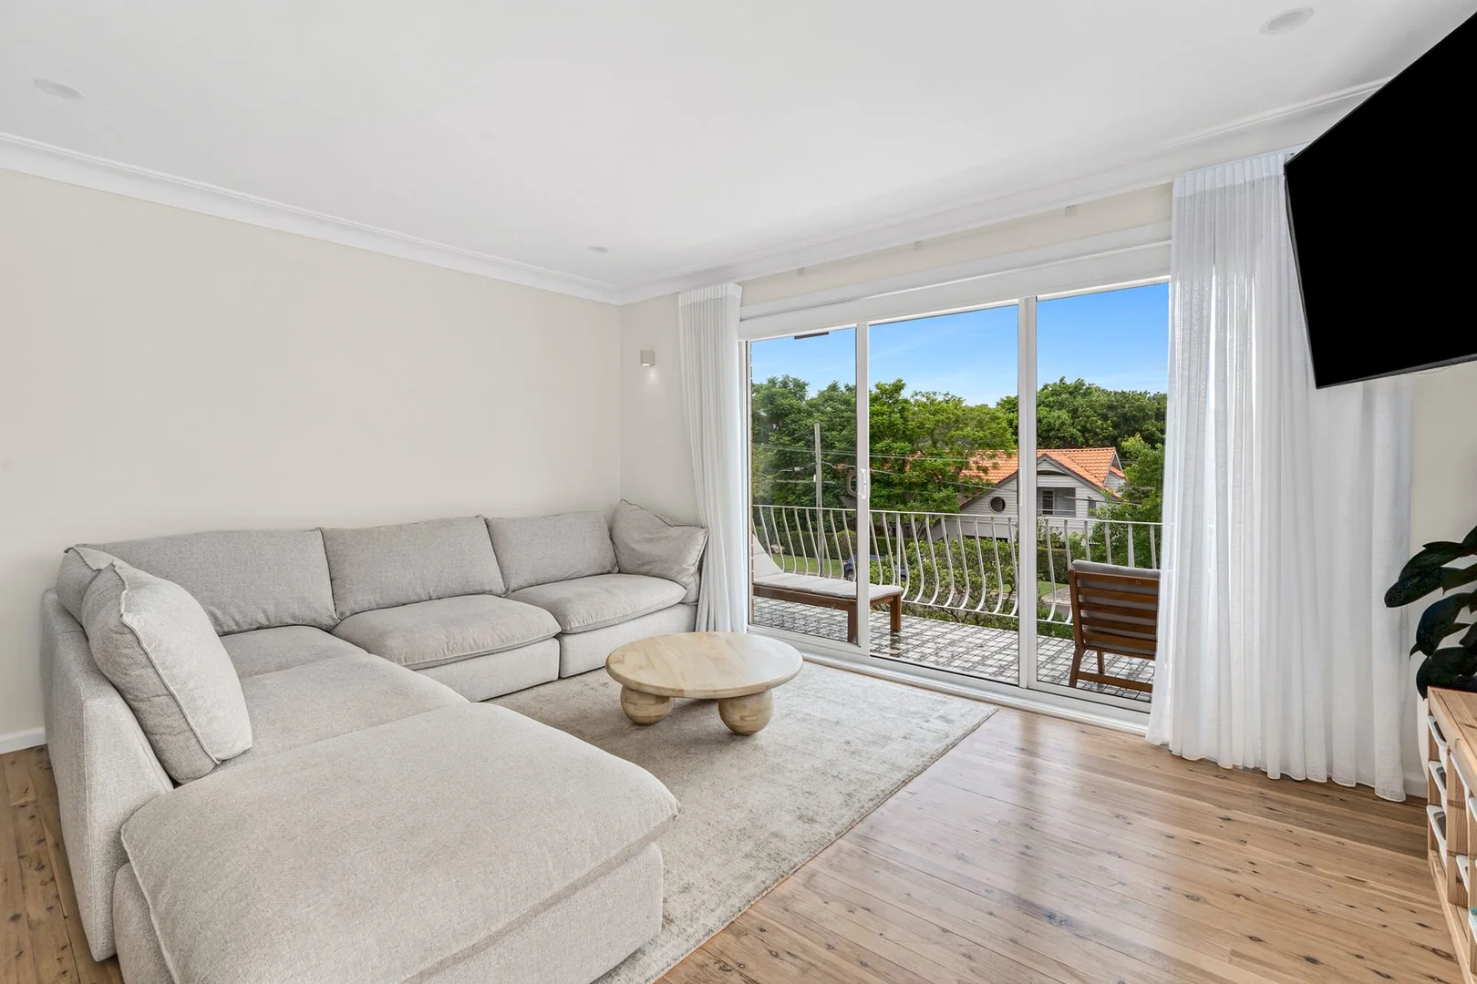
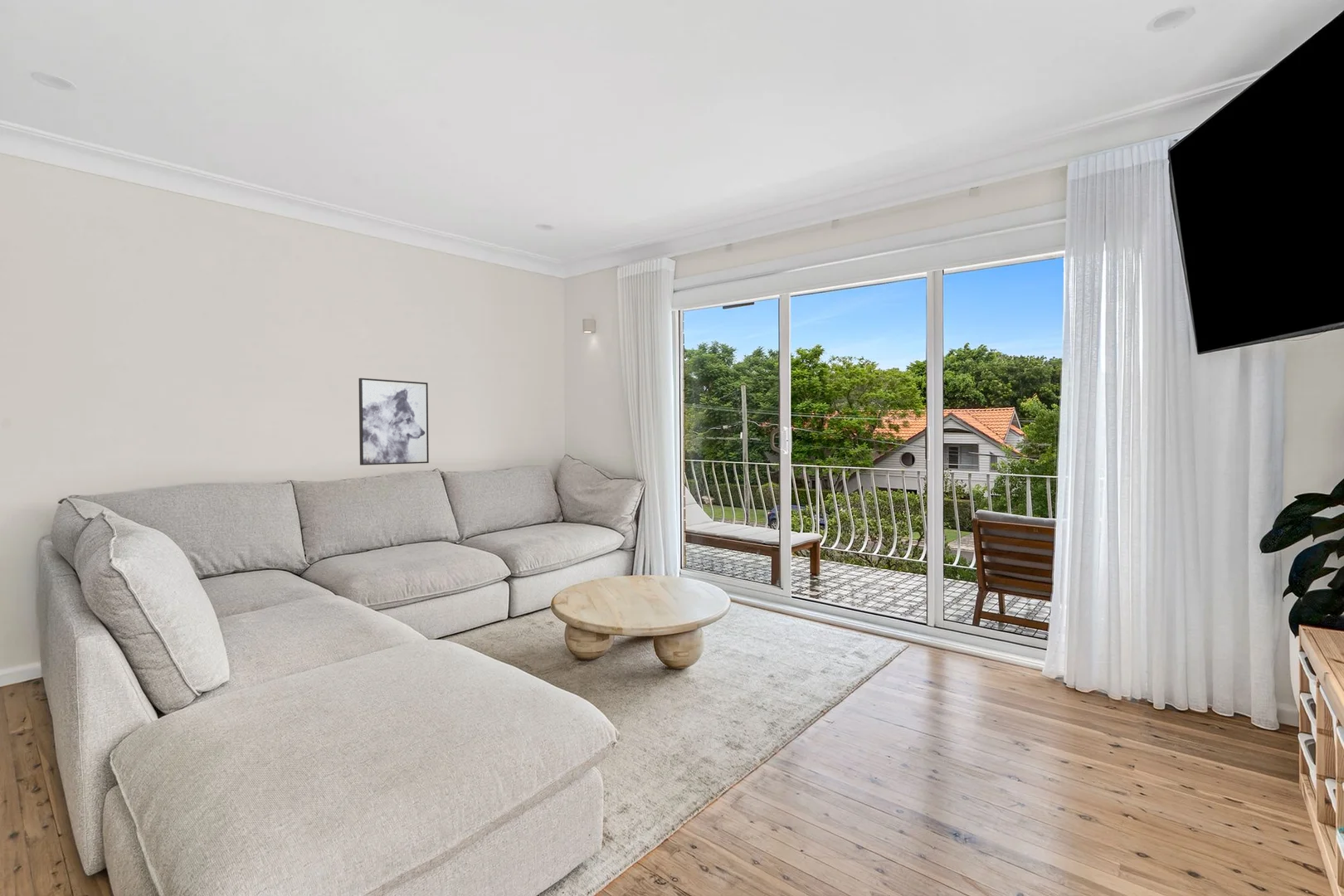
+ wall art [358,377,430,466]
